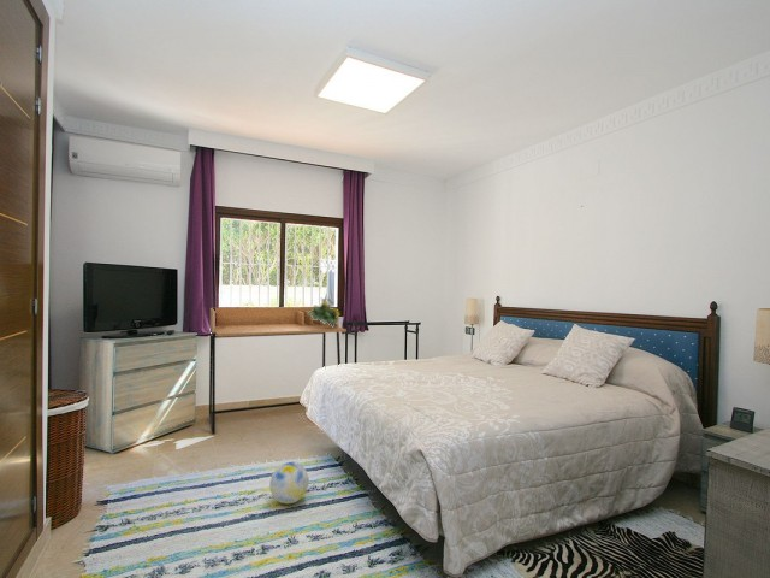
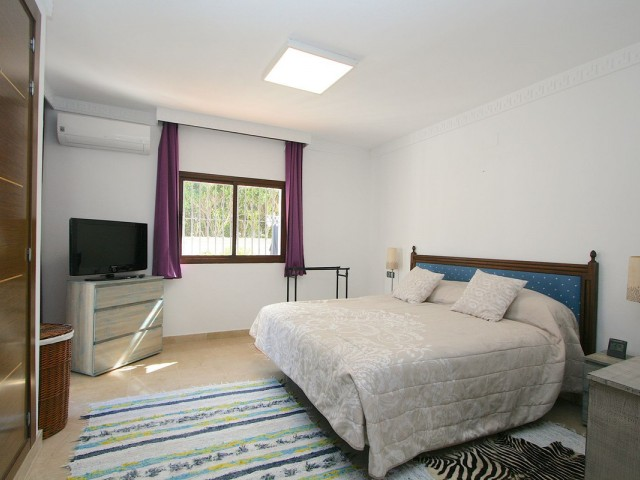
- ball [268,461,310,505]
- desk [208,306,348,436]
- flowering plant [308,296,340,328]
